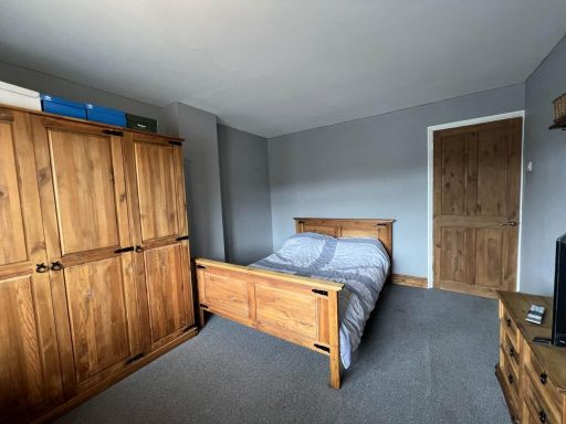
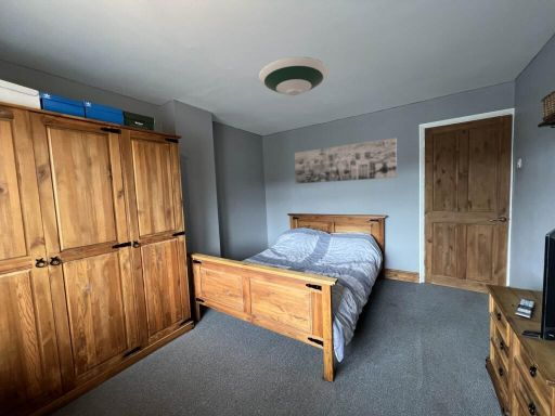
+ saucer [258,55,330,96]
+ wall art [294,138,398,185]
